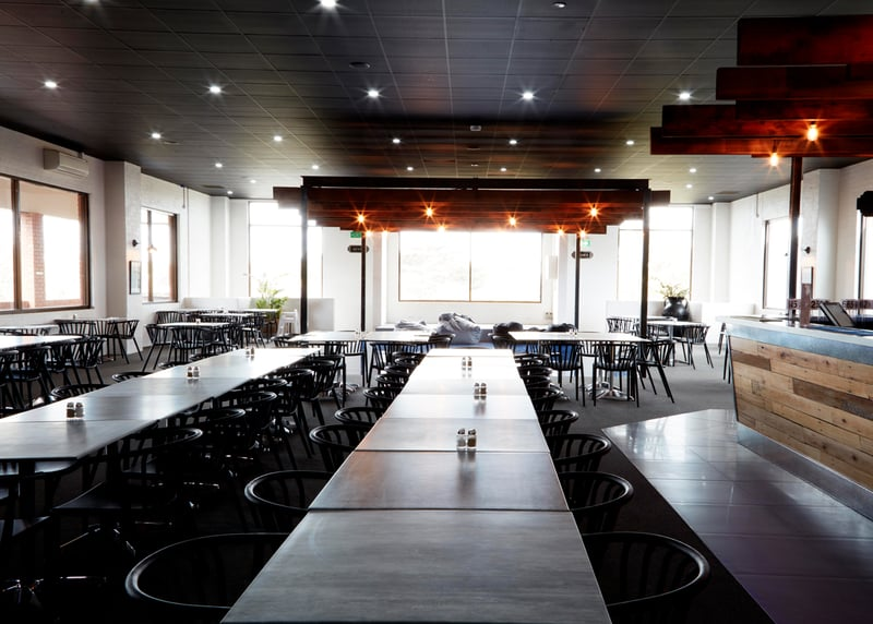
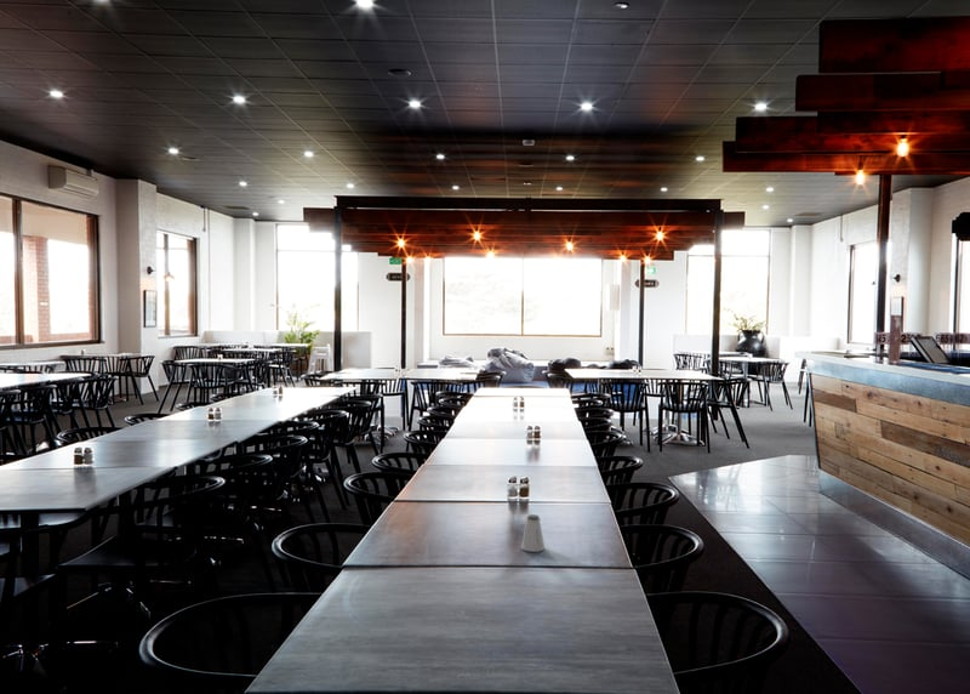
+ saltshaker [520,513,546,553]
